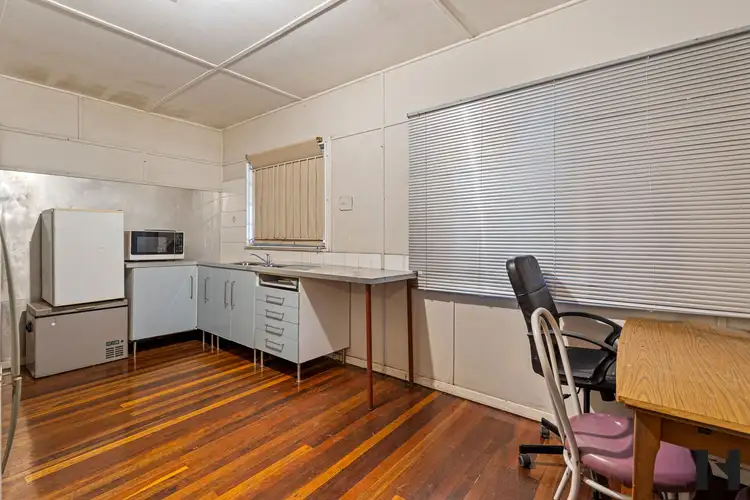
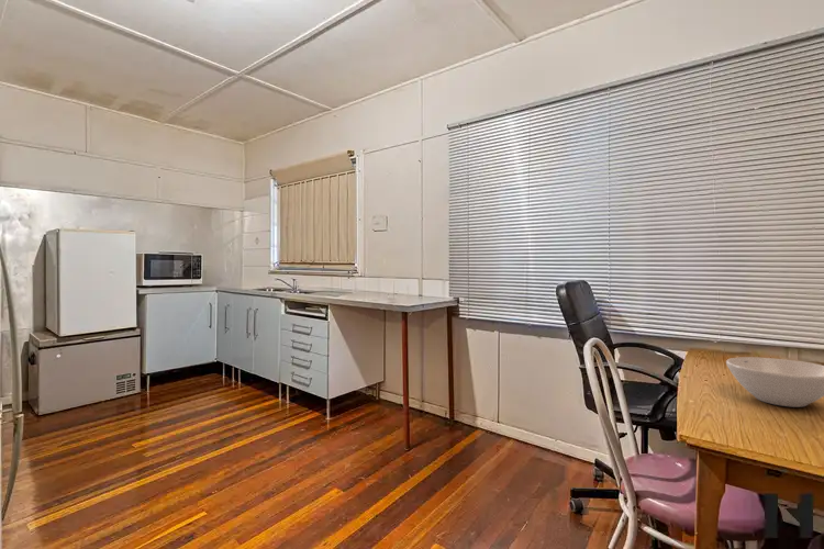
+ bowl [725,356,824,408]
